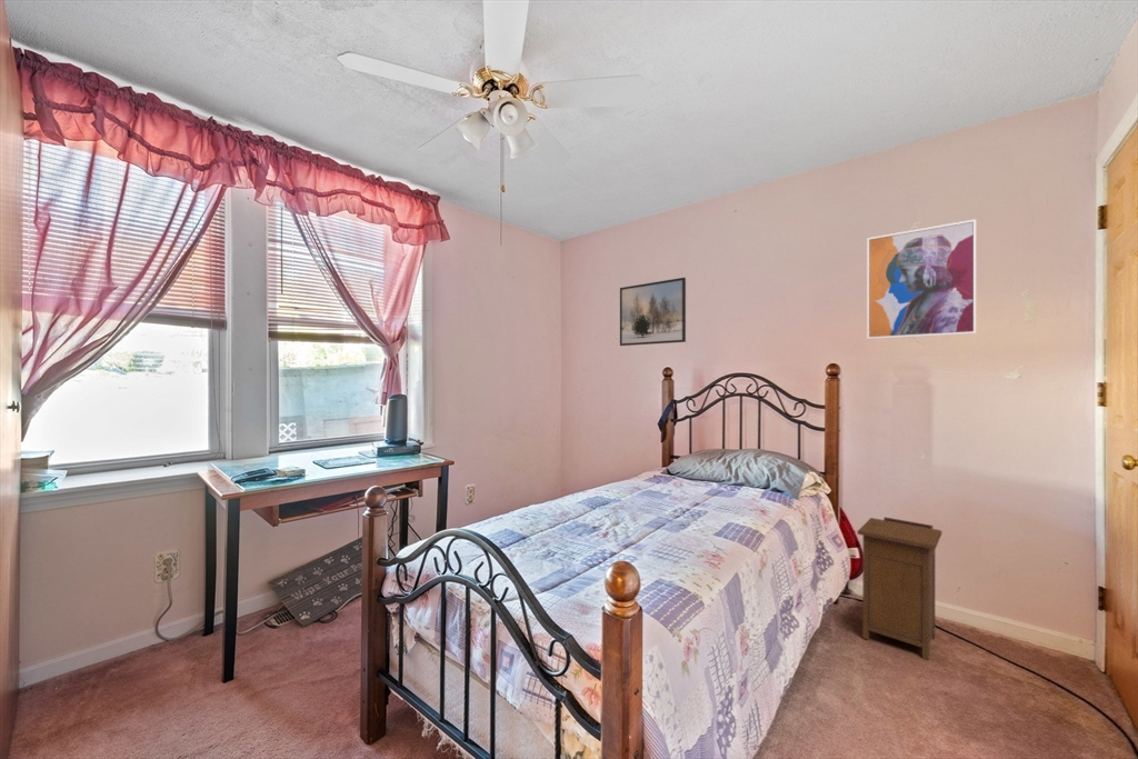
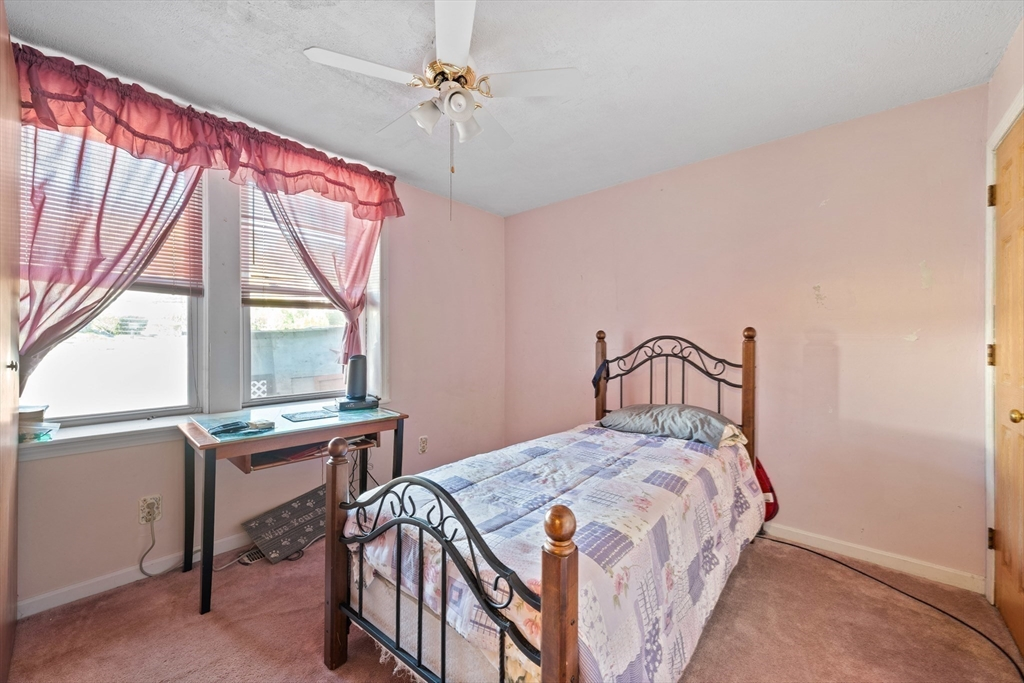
- nightstand [857,516,944,661]
- wall art [866,218,977,340]
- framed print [619,277,687,347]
